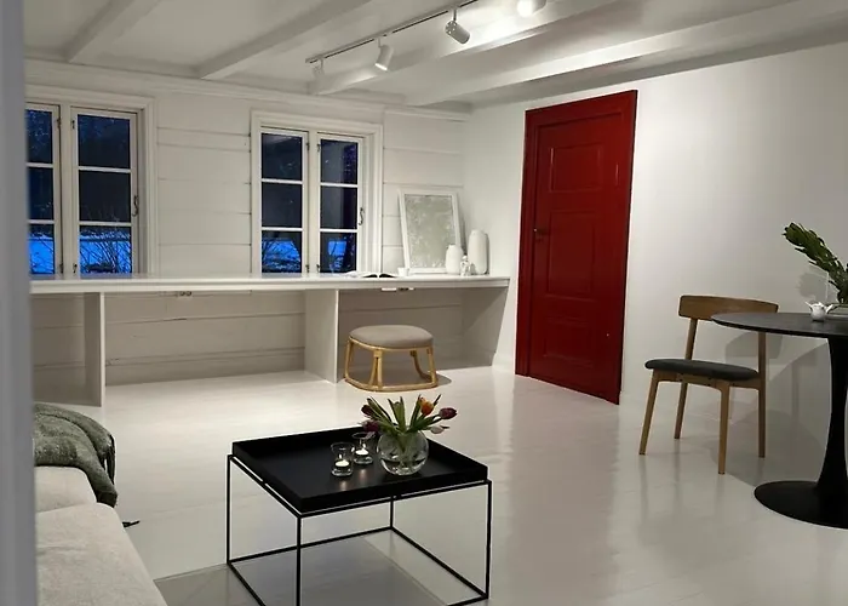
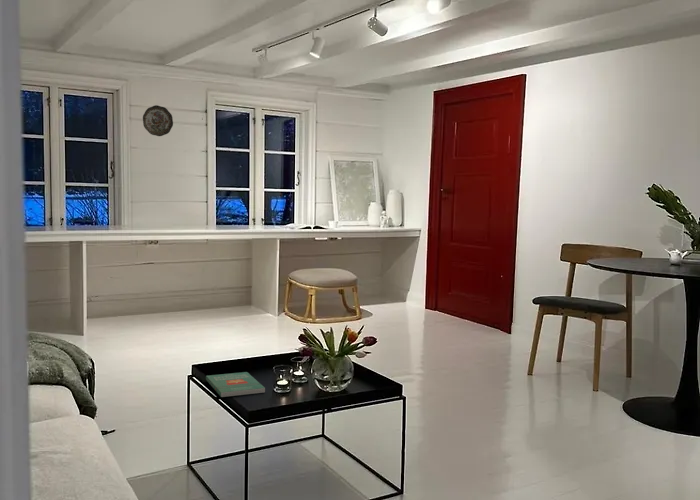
+ decorative plate [142,104,174,137]
+ book [205,371,266,398]
